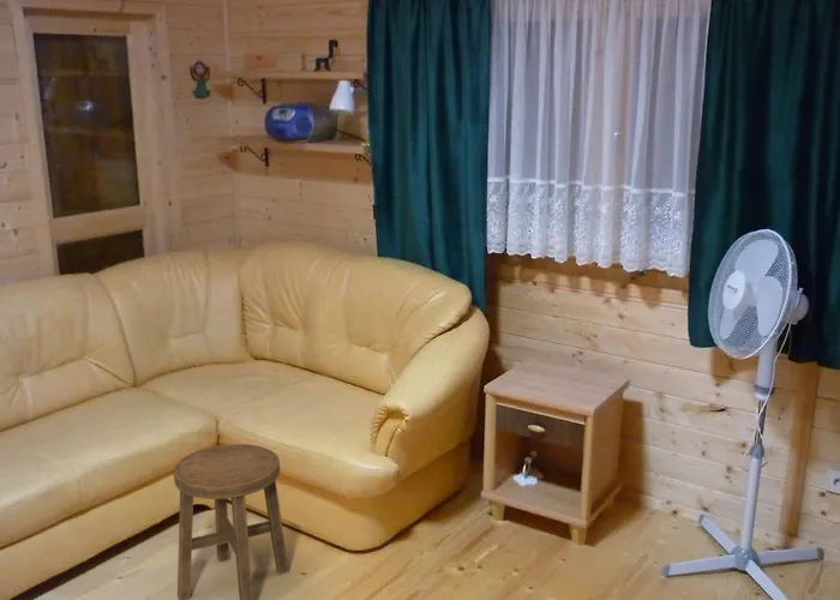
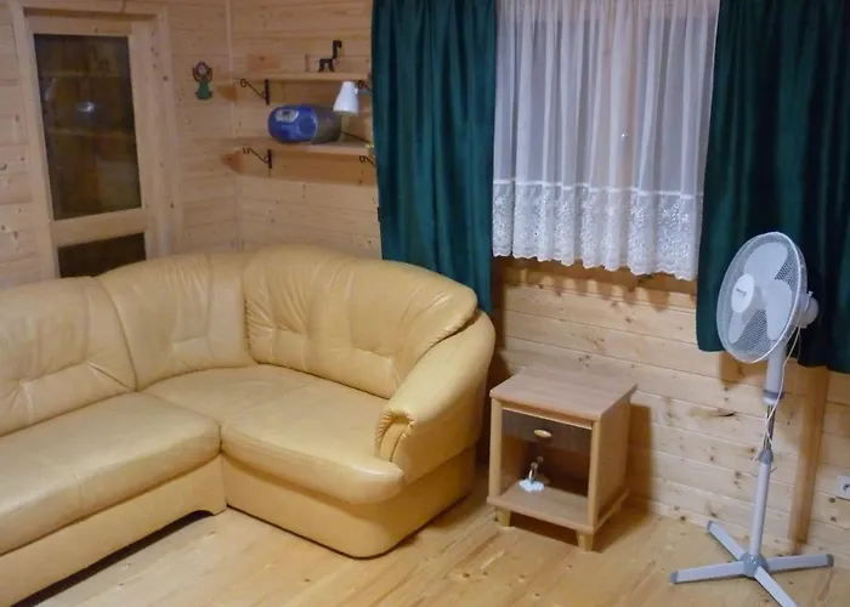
- stool [173,443,290,600]
